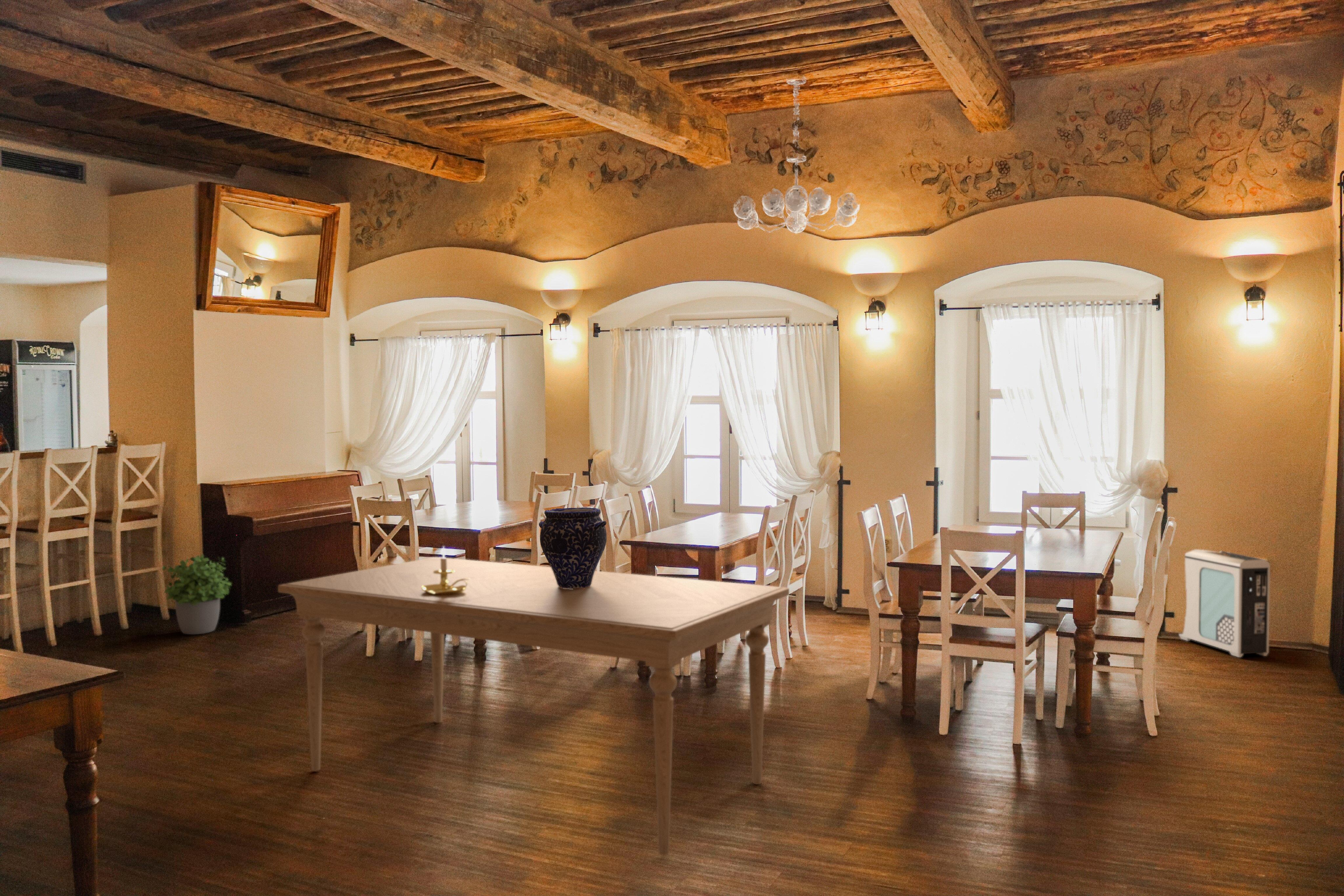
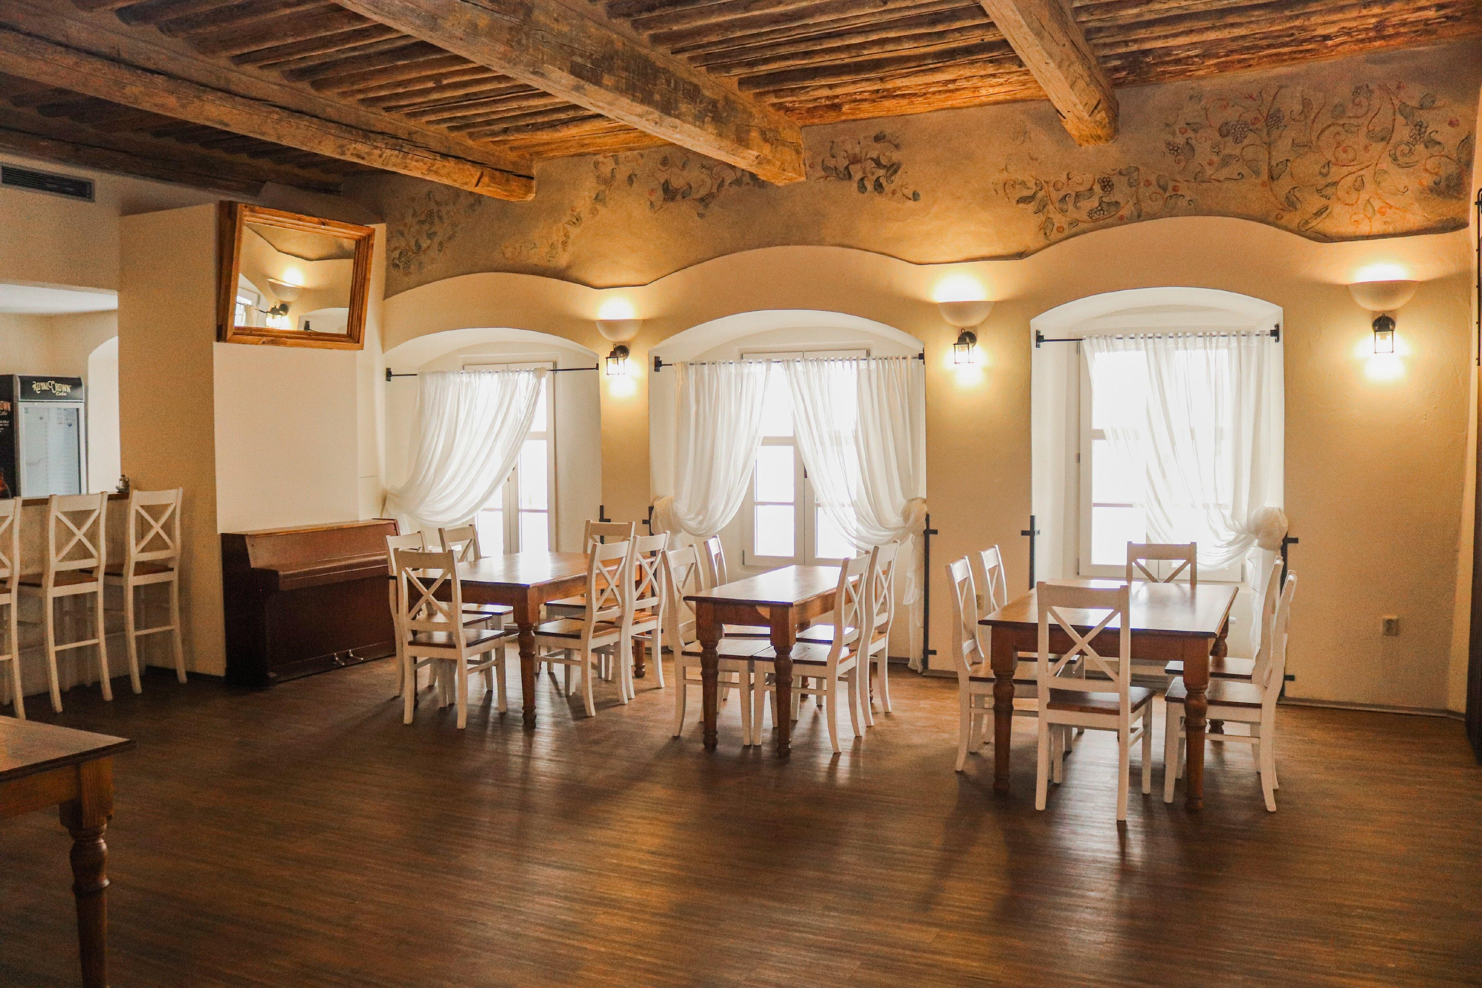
- air purifier [1179,549,1270,658]
- chandelier [733,74,861,235]
- vase [539,507,607,589]
- dining table [278,557,789,855]
- candle holder [422,546,470,595]
- potted plant [162,554,233,635]
